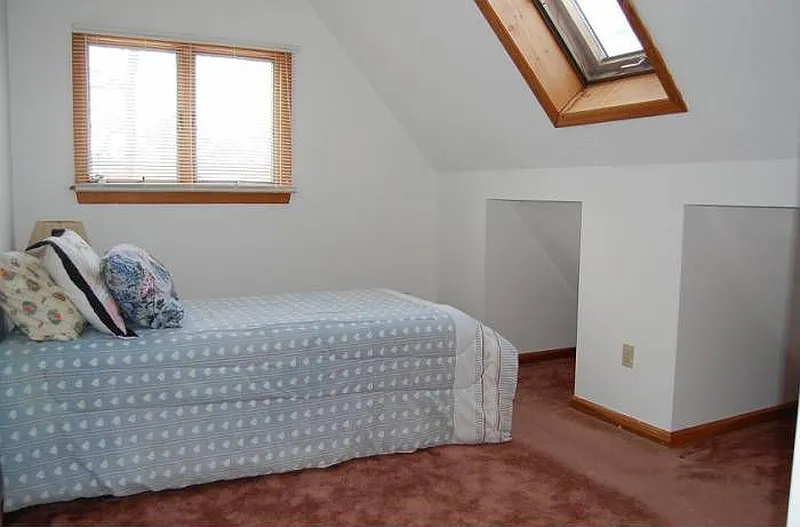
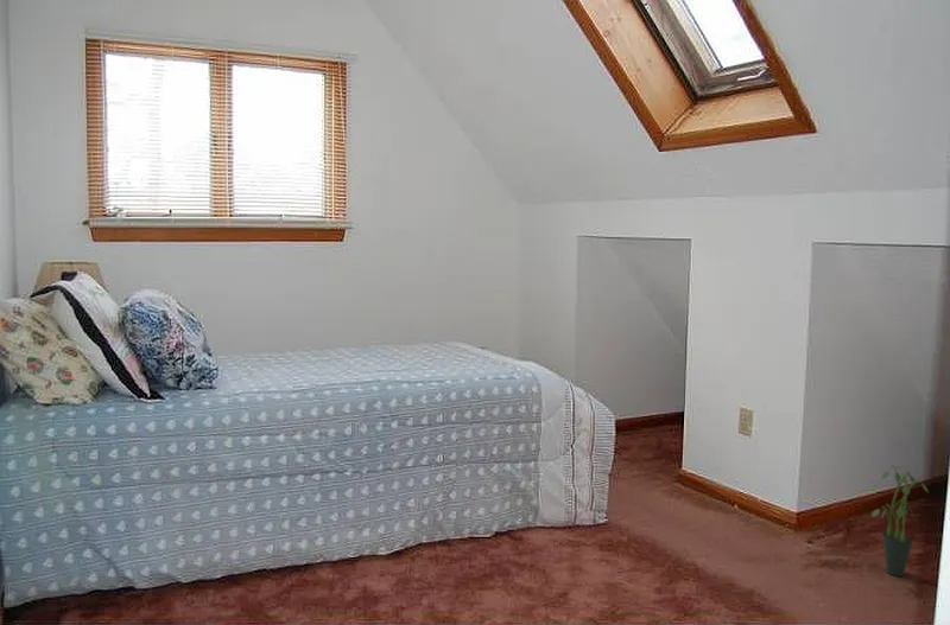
+ potted plant [870,464,930,578]
